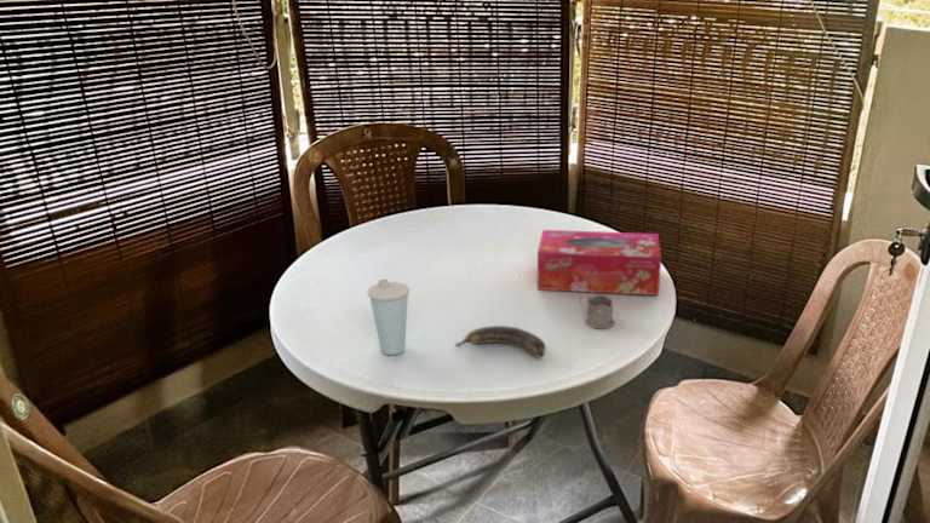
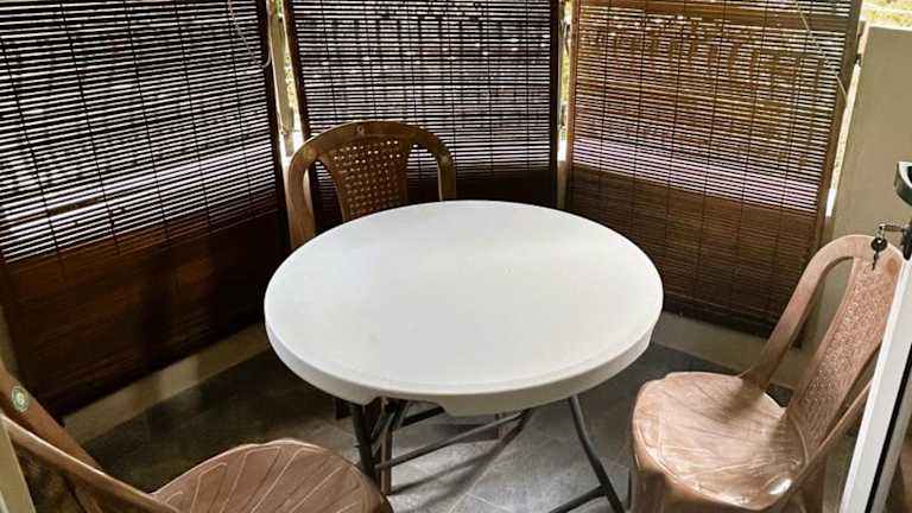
- banana [454,324,547,358]
- cup [367,278,411,356]
- tea glass holder [579,293,615,329]
- tissue box [536,229,662,297]
